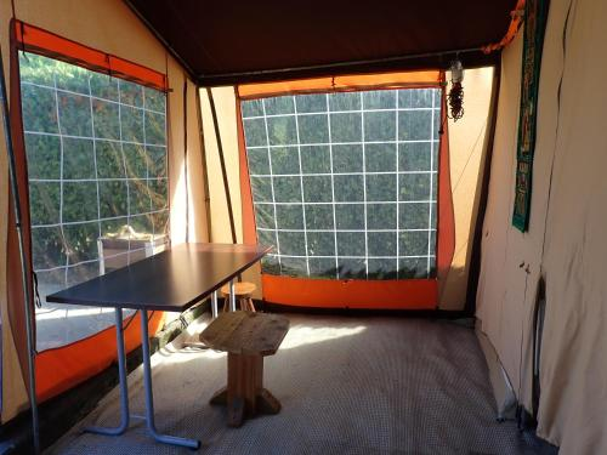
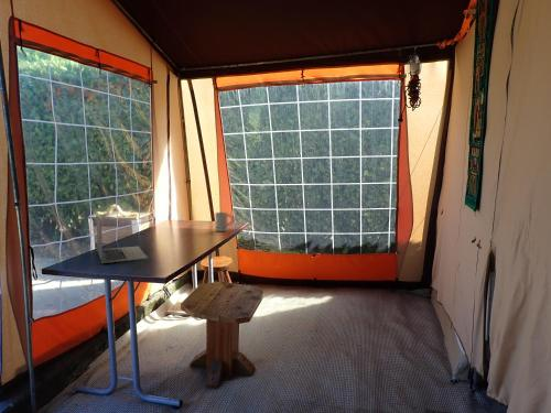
+ mug [214,211,235,232]
+ laptop [95,213,149,264]
